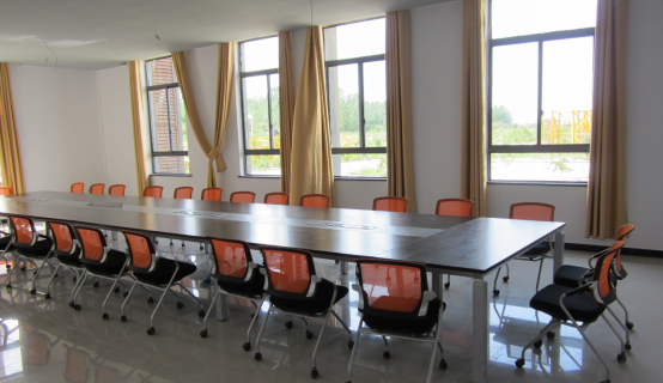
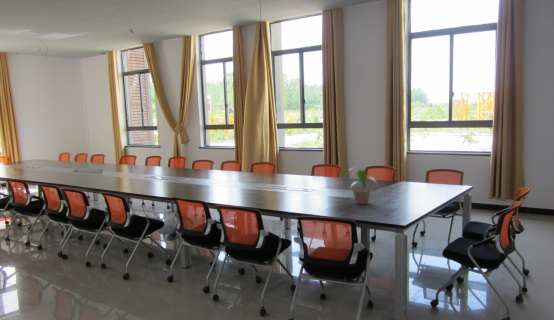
+ potted plant [342,166,381,205]
